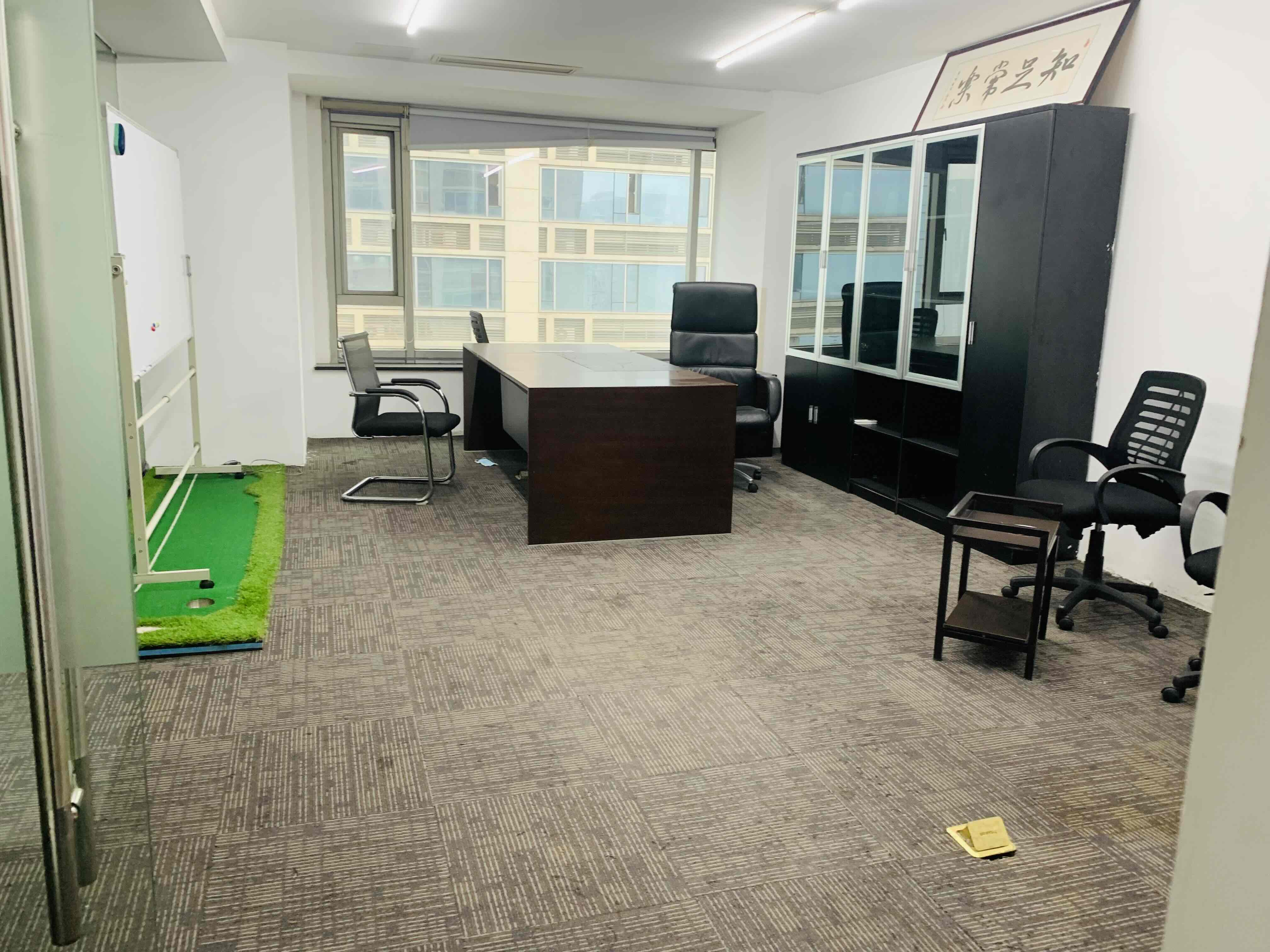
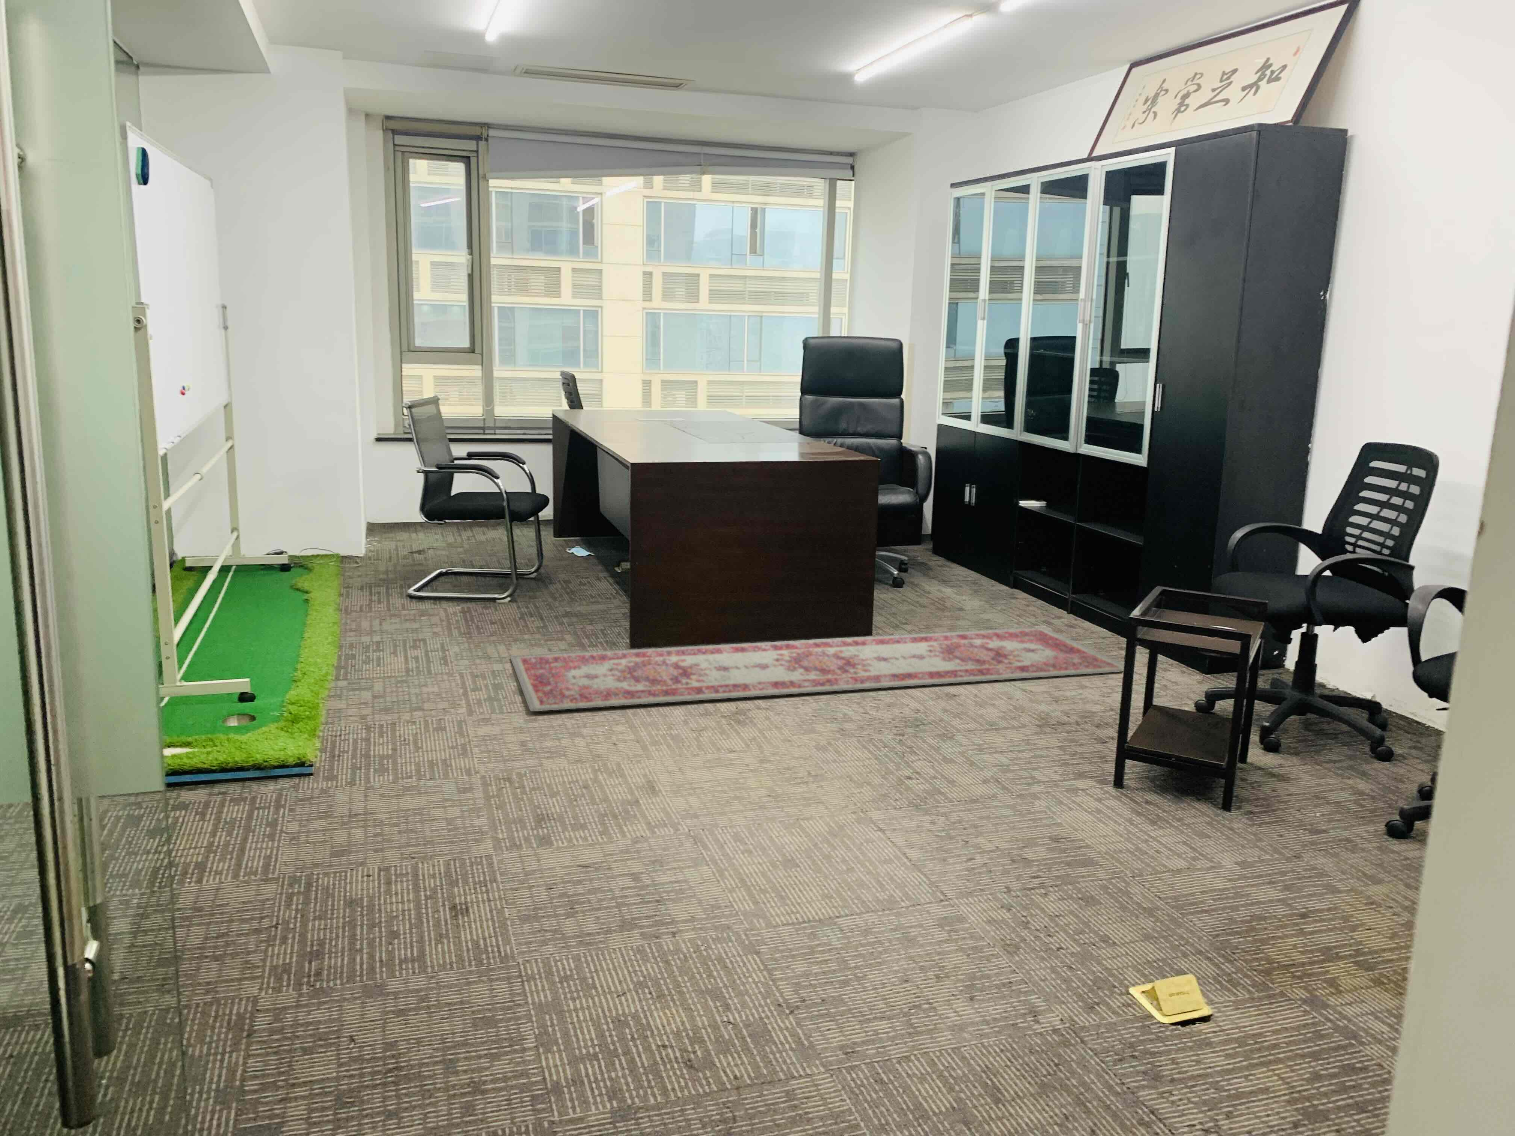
+ rug [511,626,1124,712]
